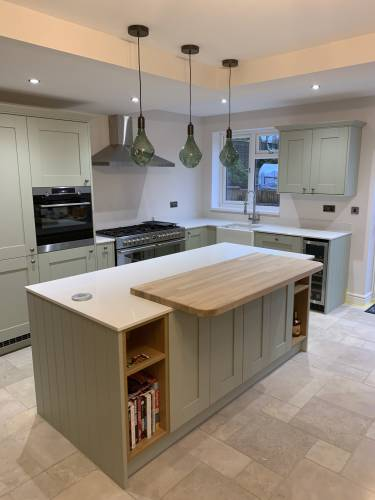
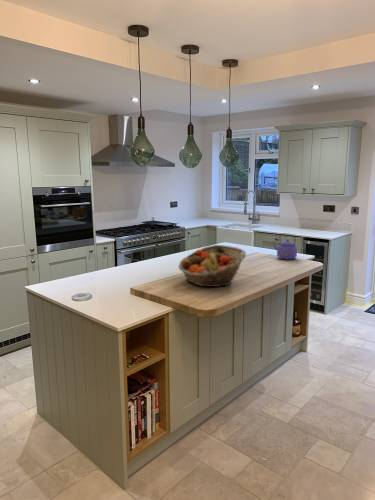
+ kettle [271,232,298,261]
+ fruit basket [177,244,247,288]
